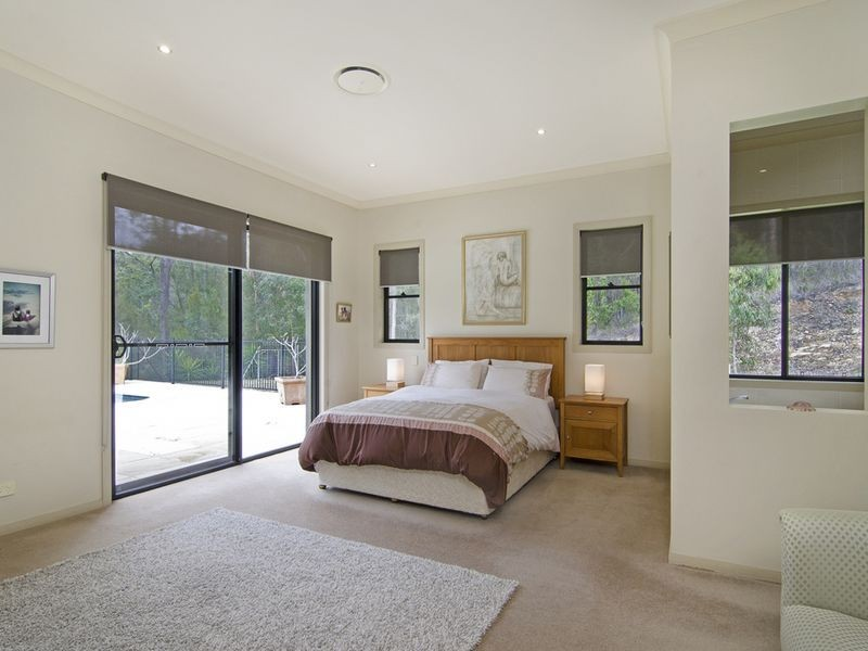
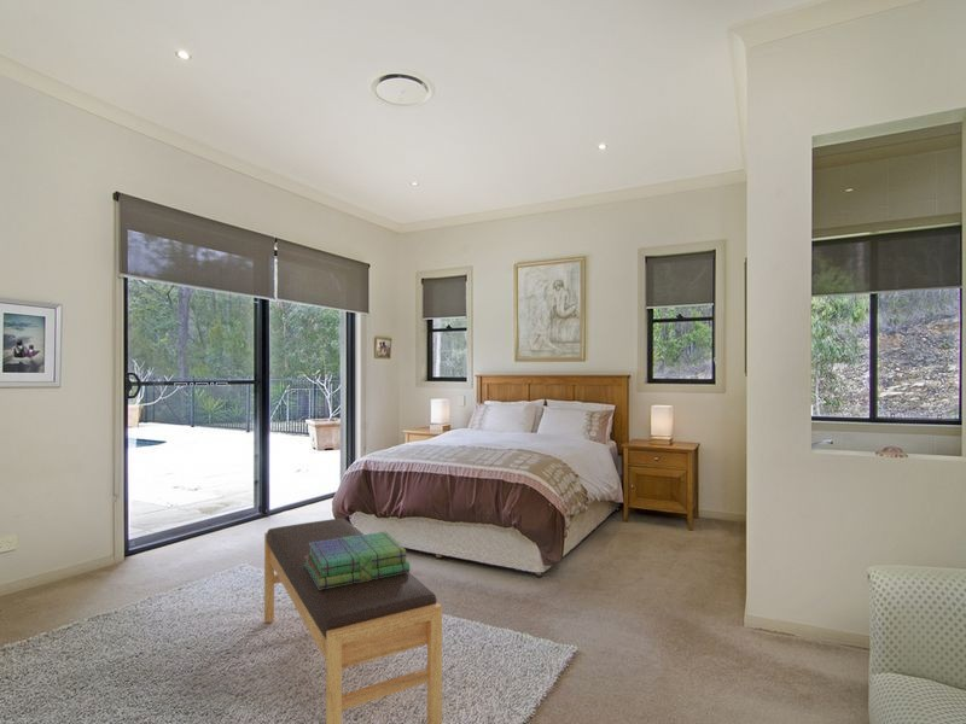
+ stack of books [304,531,411,590]
+ bench [263,516,443,724]
